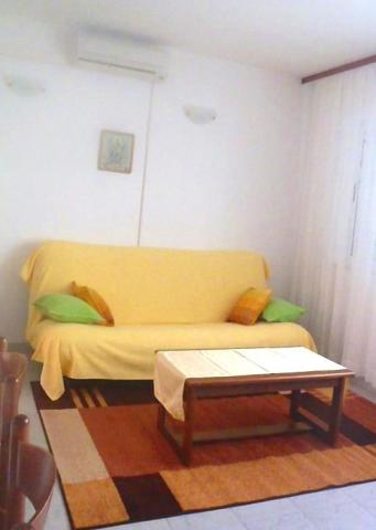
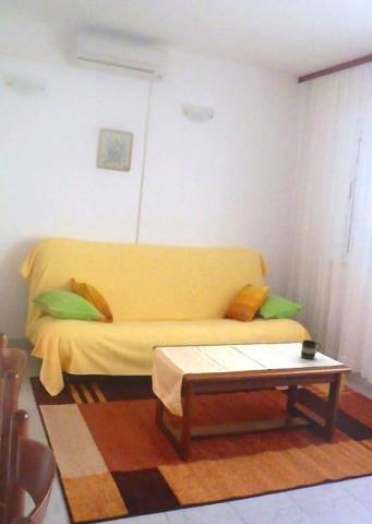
+ mug [300,340,322,360]
